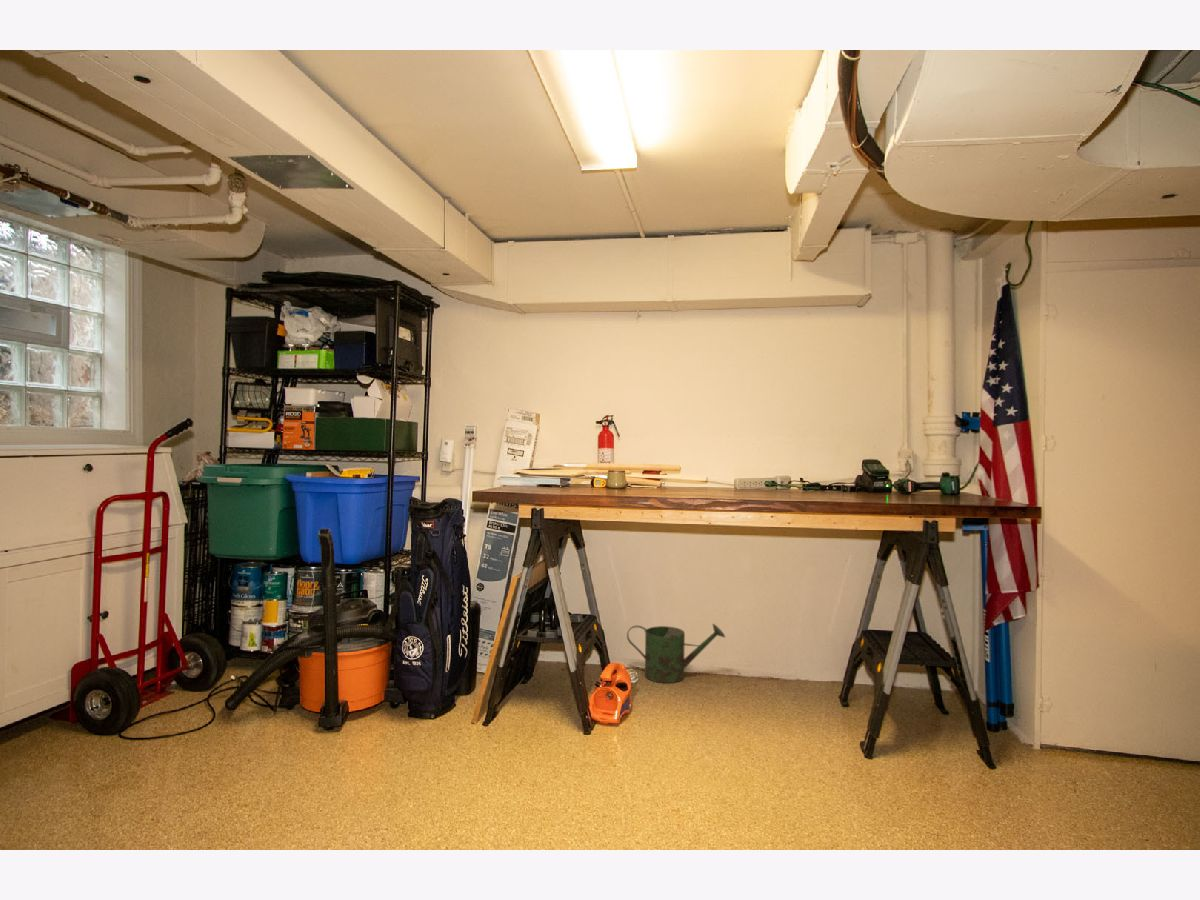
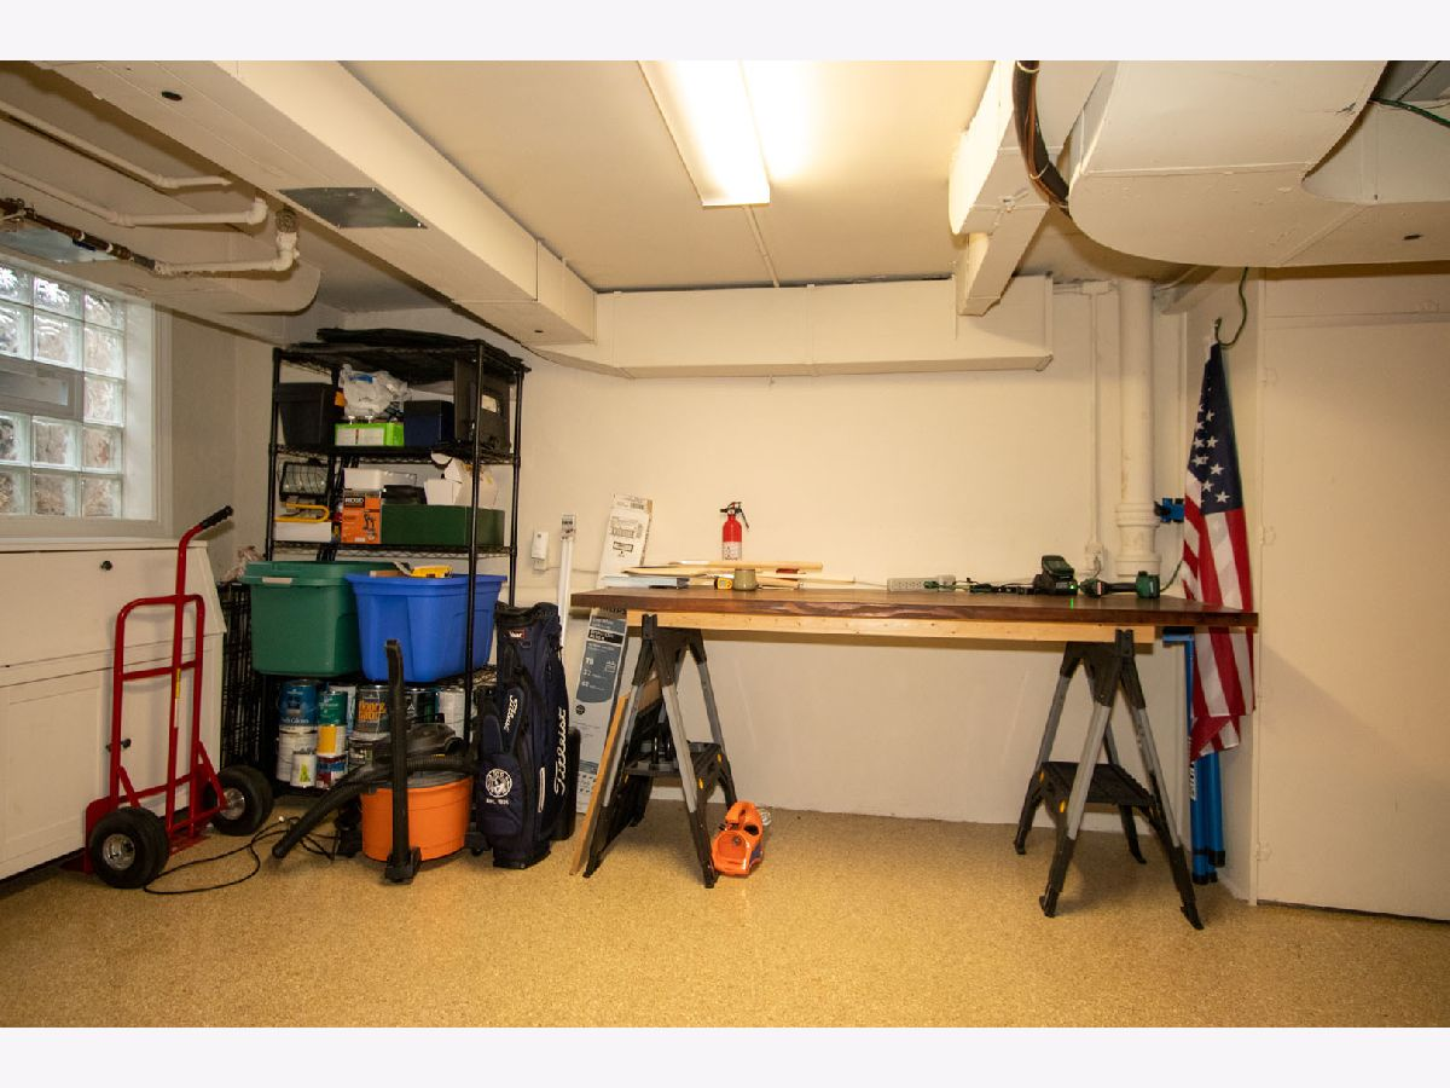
- watering can [626,623,726,684]
